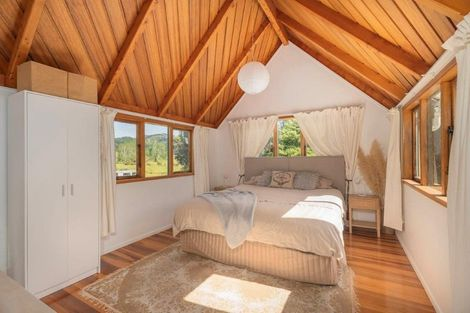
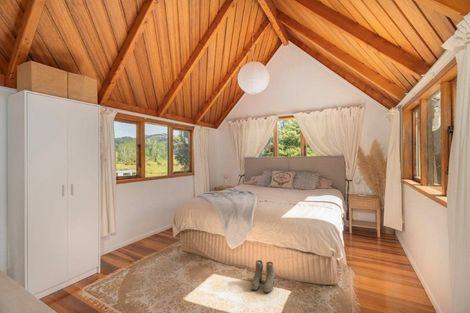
+ boots [250,259,276,294]
